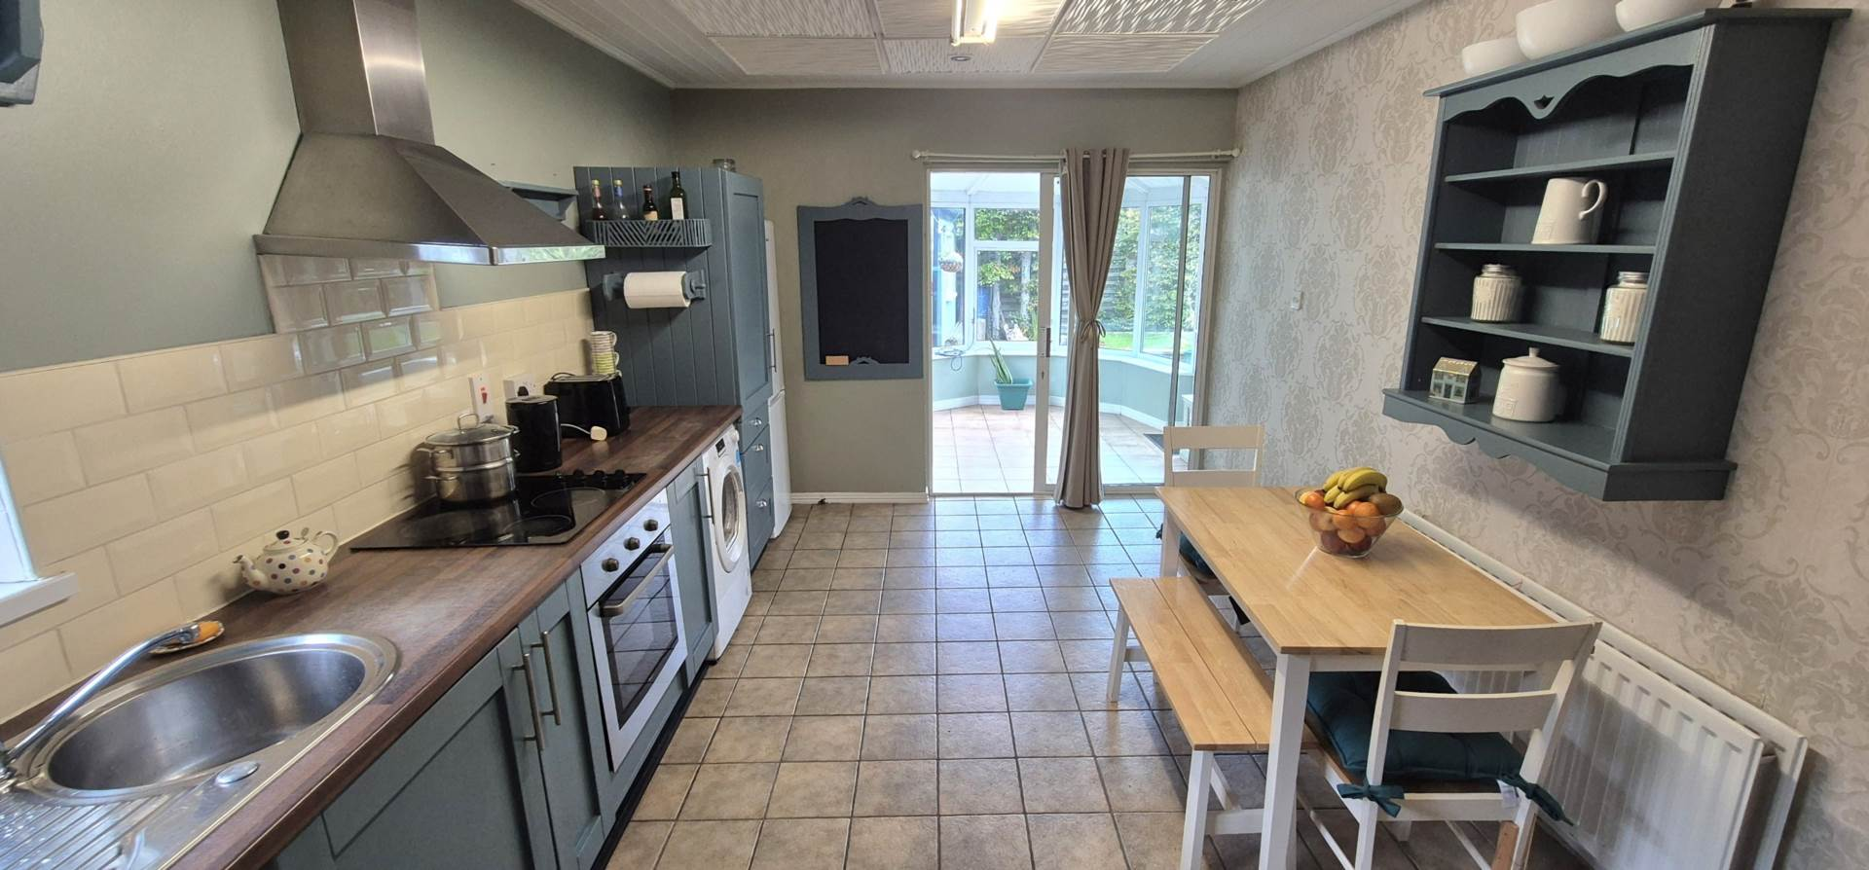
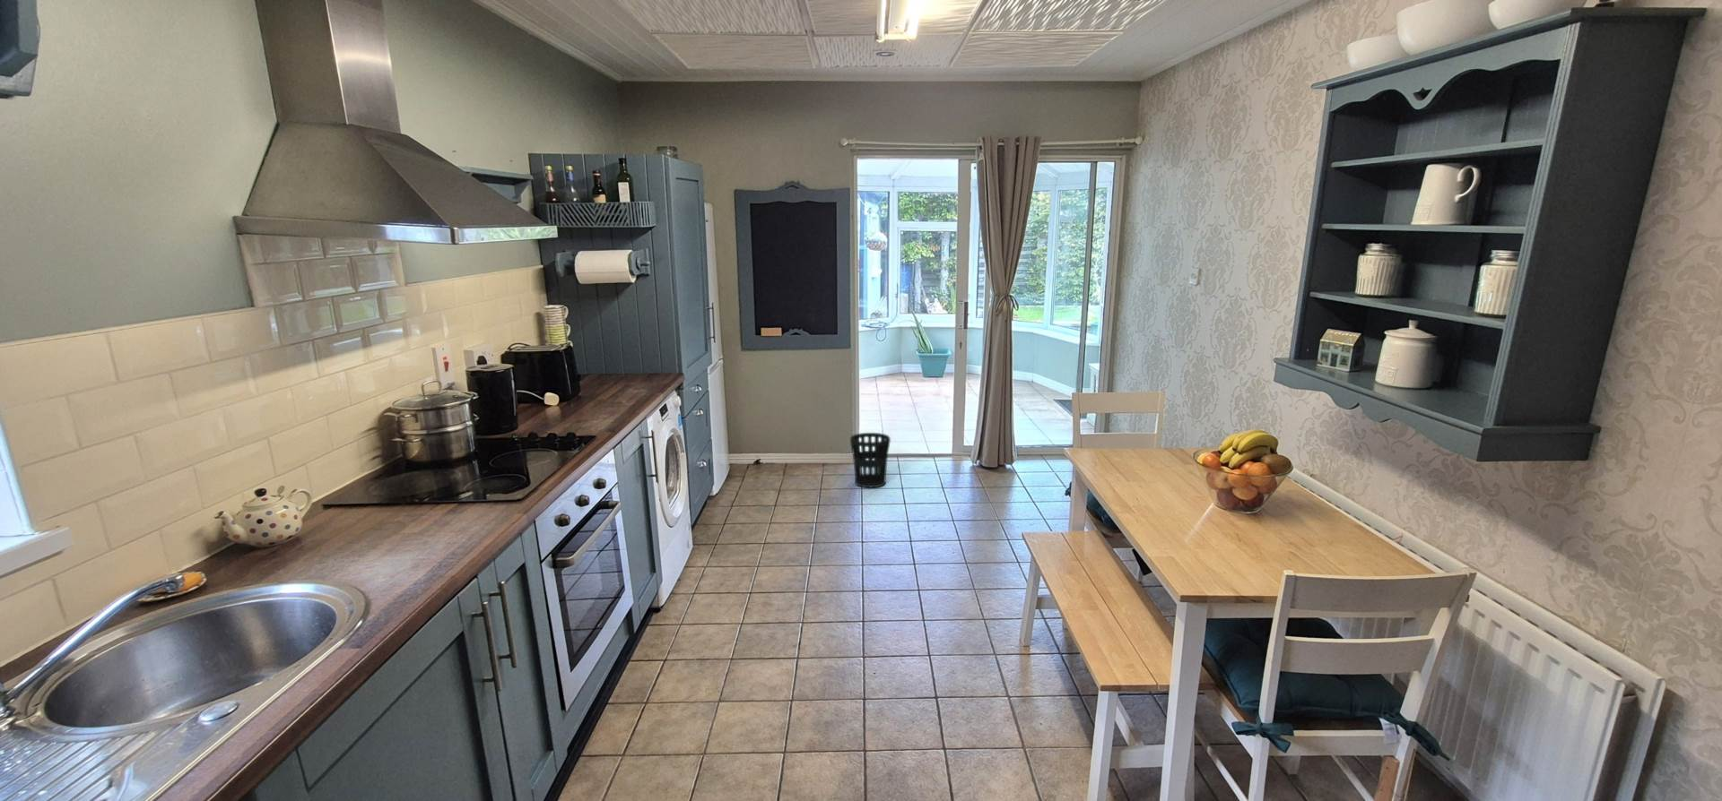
+ wastebasket [849,432,892,488]
